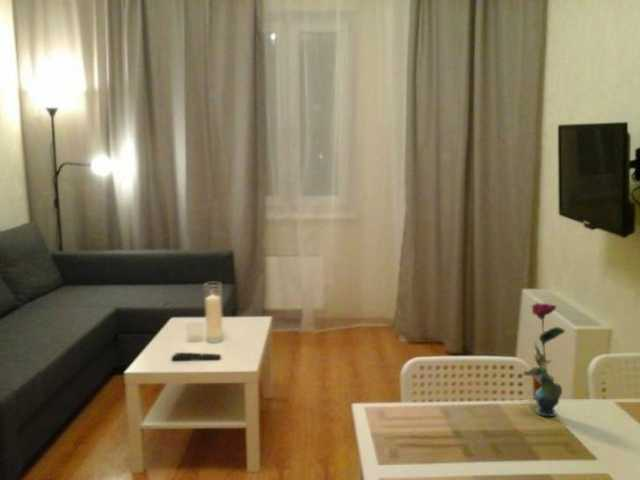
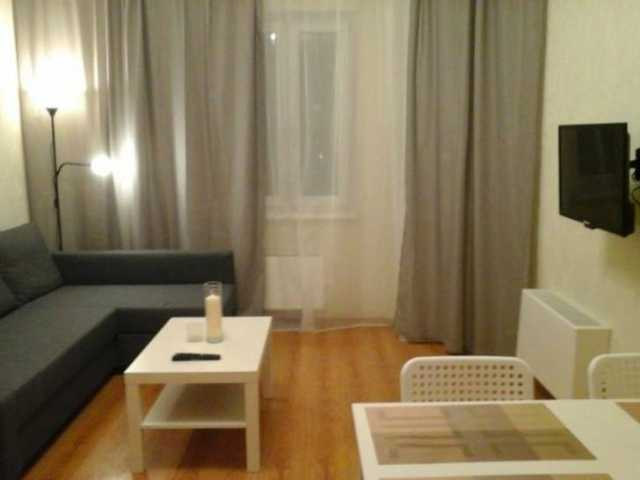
- vase [522,301,566,418]
